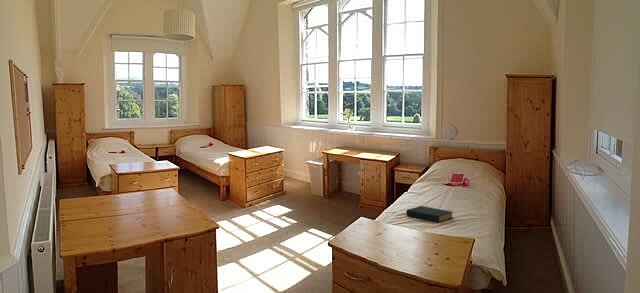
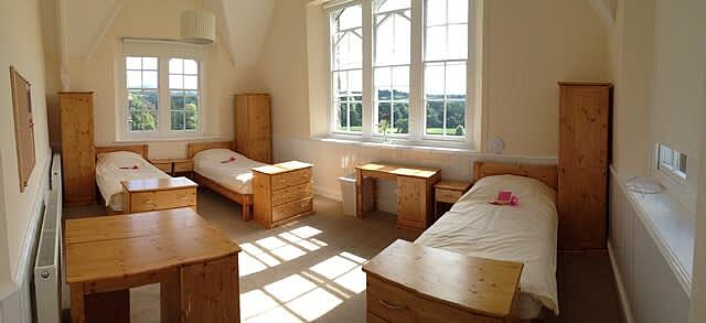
- hardback book [405,205,454,223]
